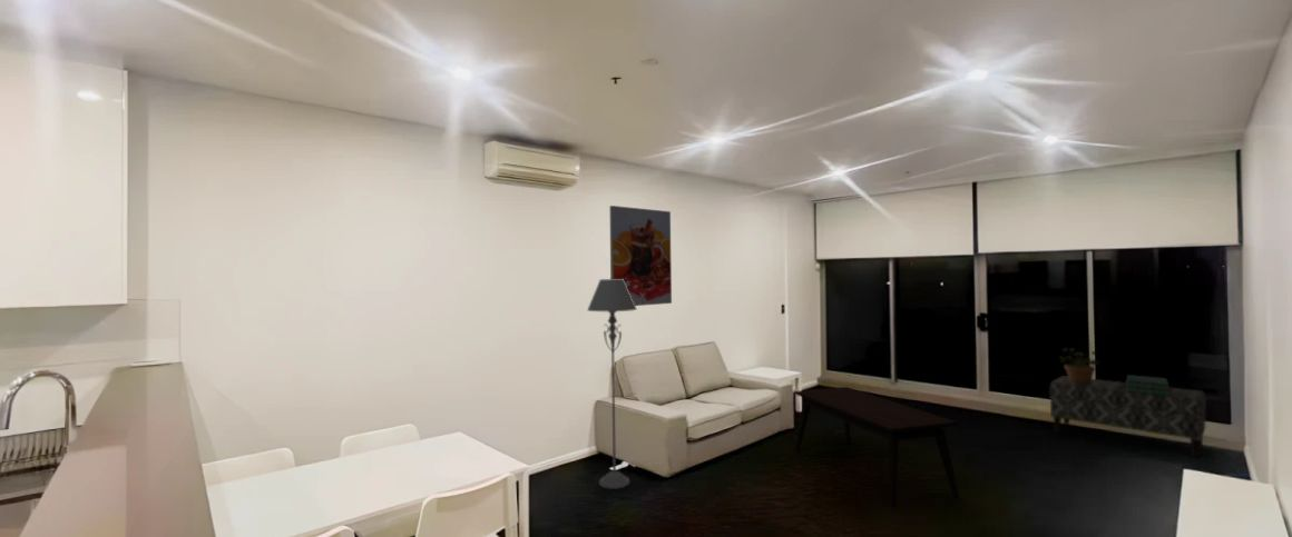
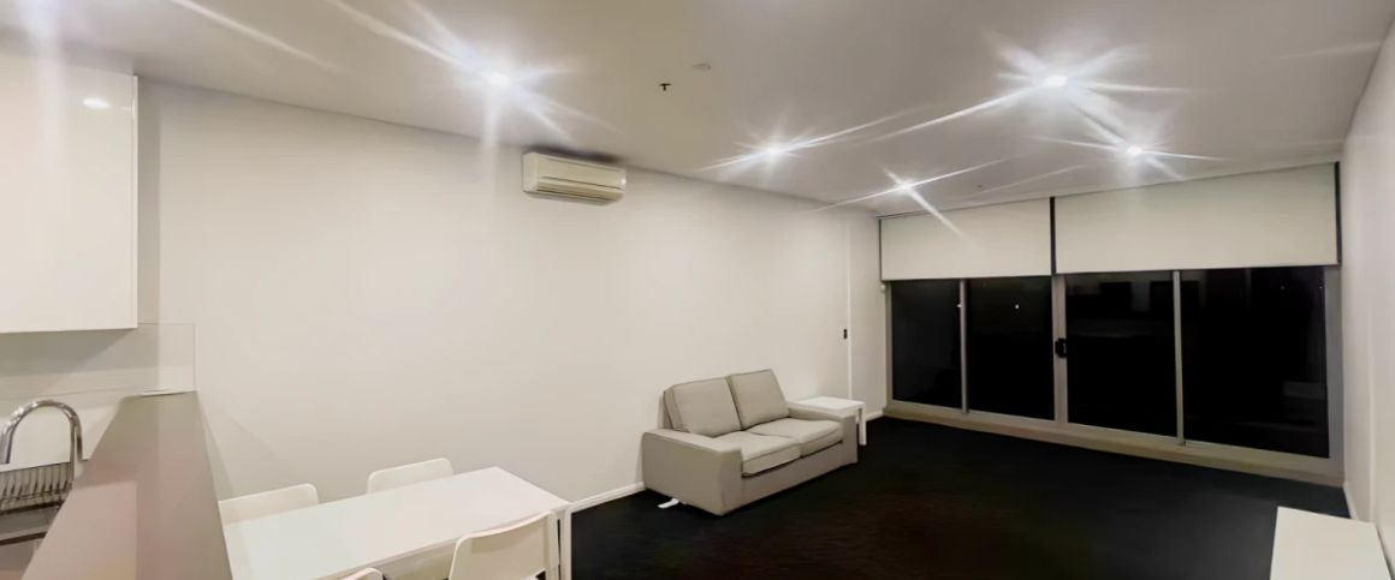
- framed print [609,205,673,307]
- bench [1048,375,1207,458]
- potted plant [1058,346,1103,385]
- floor lamp [586,278,637,490]
- stack of books [1125,374,1172,396]
- coffee table [793,386,960,508]
